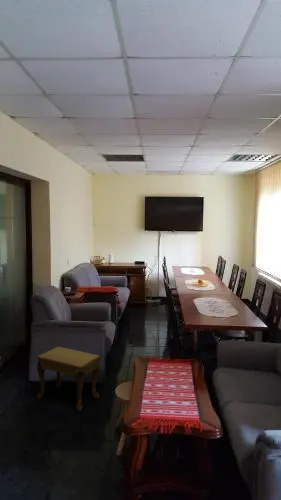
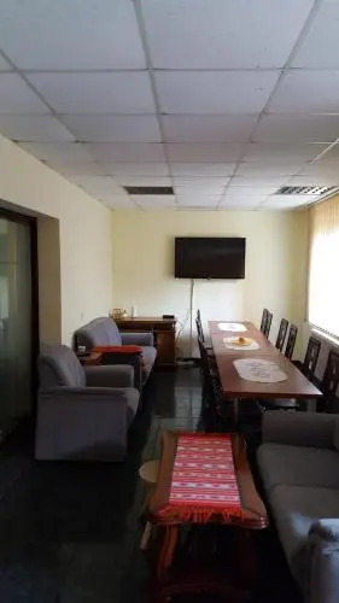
- footstool [36,346,101,412]
